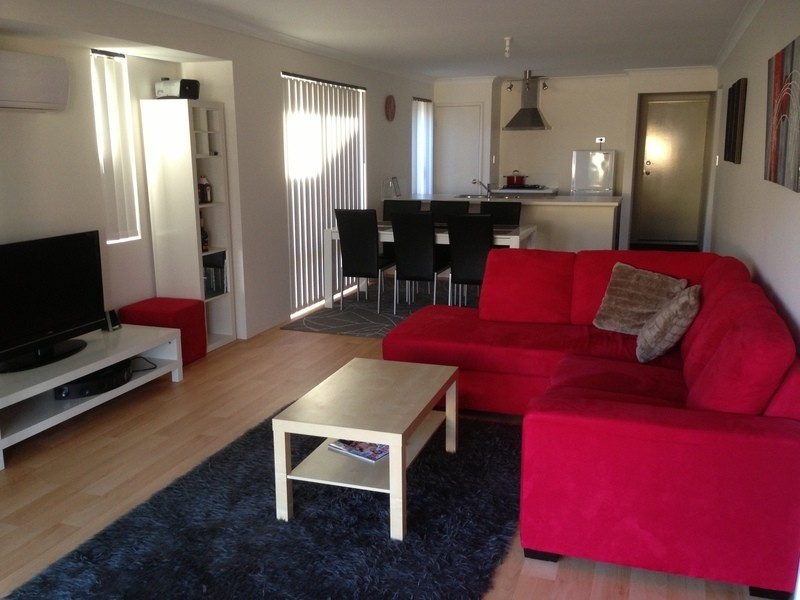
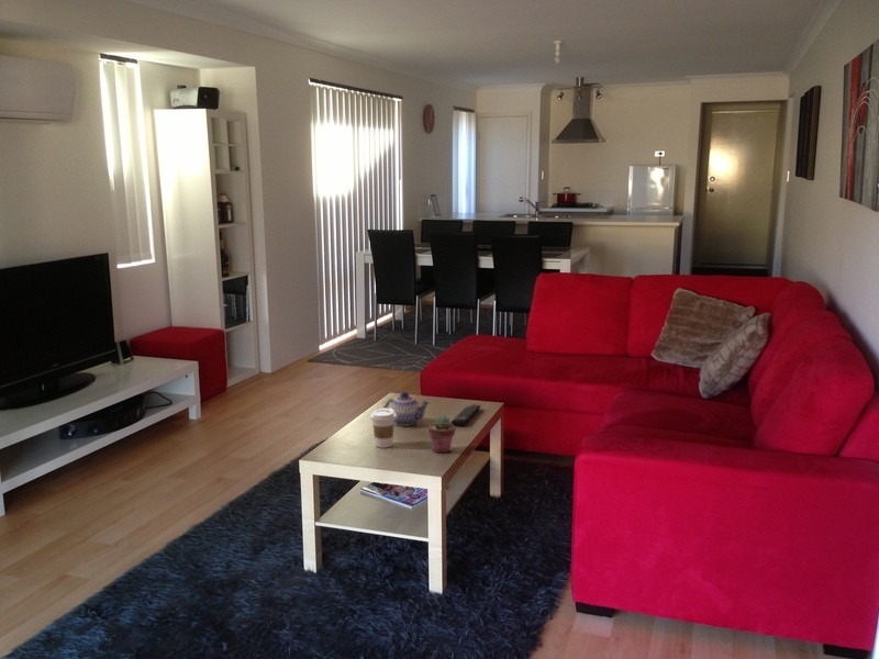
+ coffee cup [369,407,397,449]
+ teapot [381,391,432,427]
+ potted succulent [427,414,457,454]
+ remote control [450,404,481,427]
